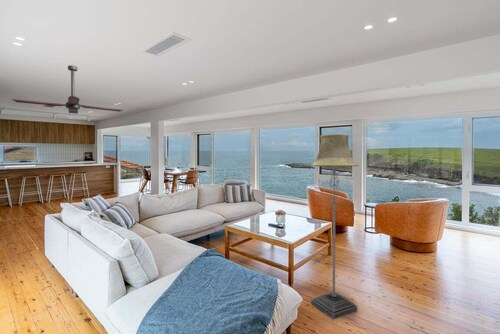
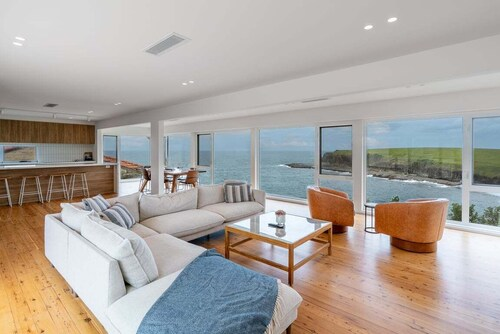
- floor lamp [310,133,359,320]
- ceiling fan [11,64,124,115]
